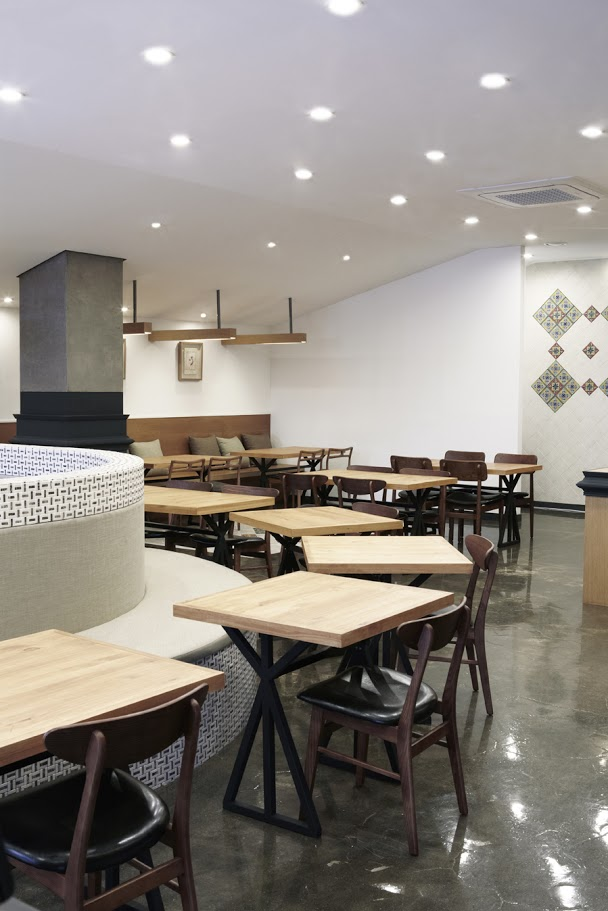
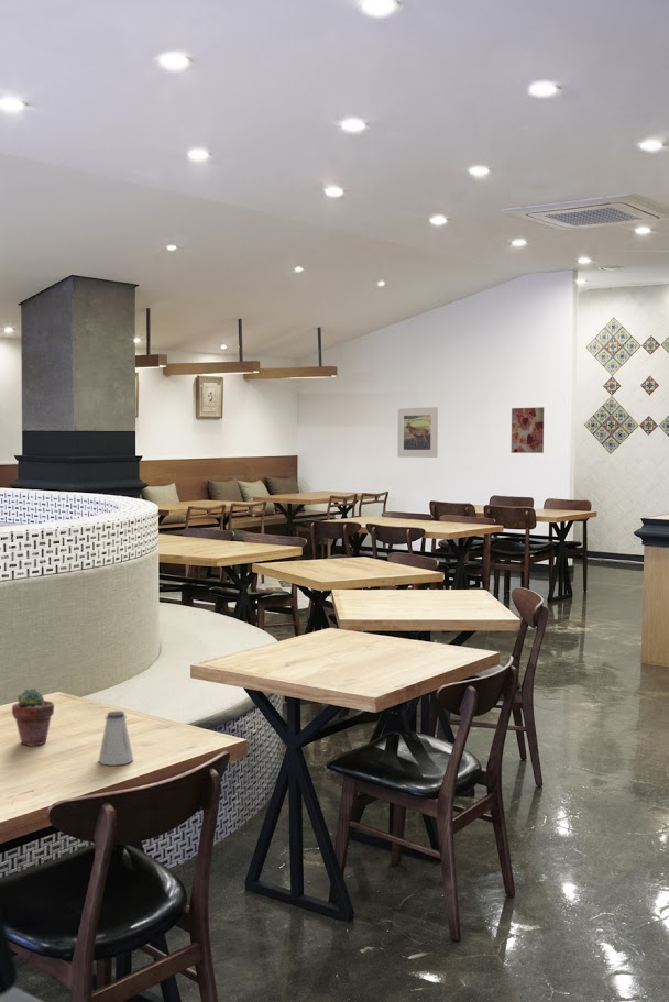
+ potted succulent [11,687,55,747]
+ wall art [511,406,545,454]
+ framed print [396,406,439,459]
+ saltshaker [98,709,134,767]
